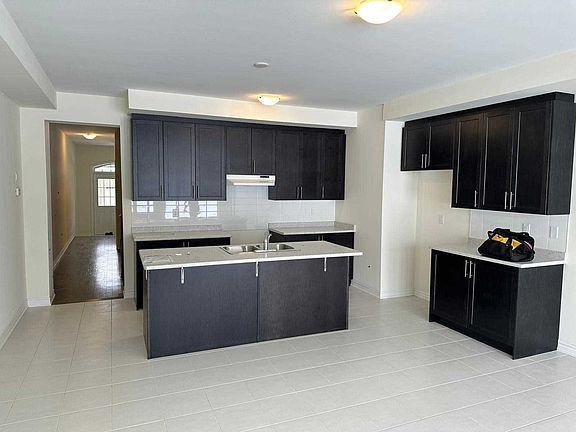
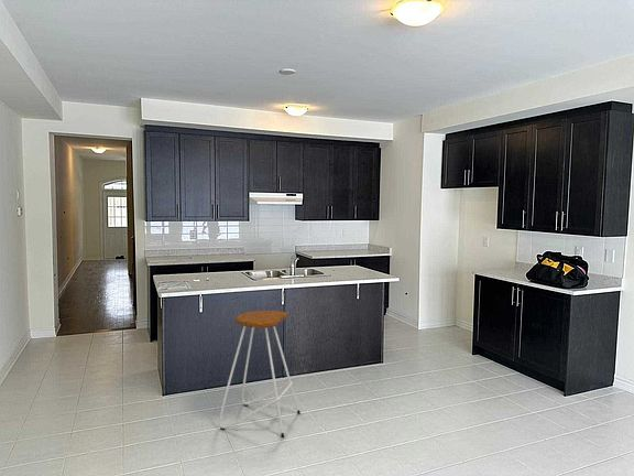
+ bar stool [218,310,302,439]
